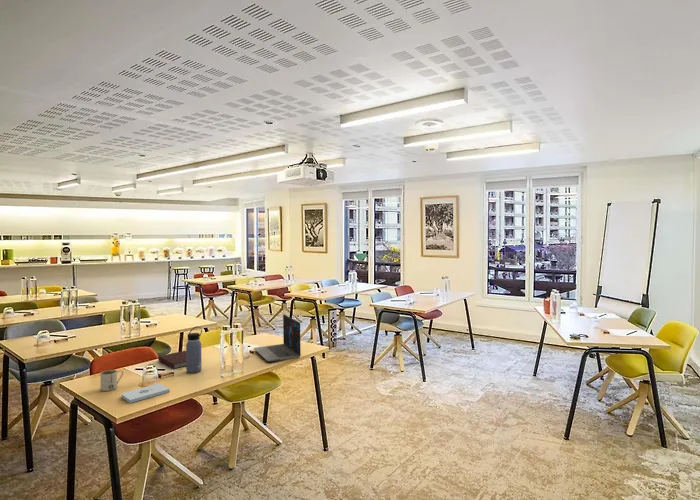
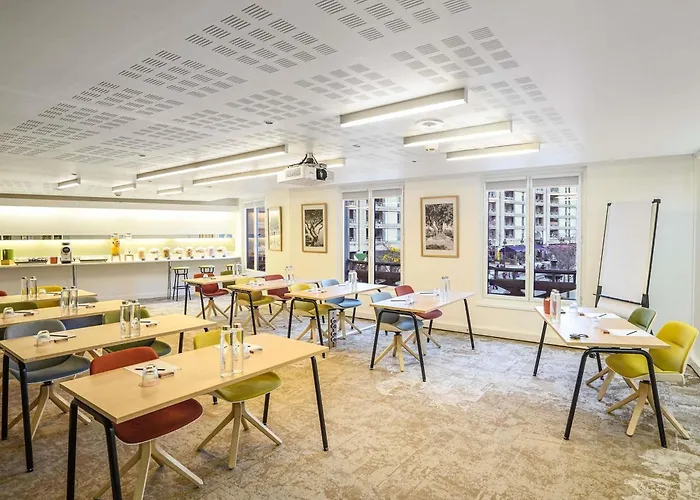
- notepad [120,383,171,404]
- mug [99,369,124,392]
- water bottle [185,326,203,374]
- notebook [157,350,186,370]
- laptop [253,313,302,363]
